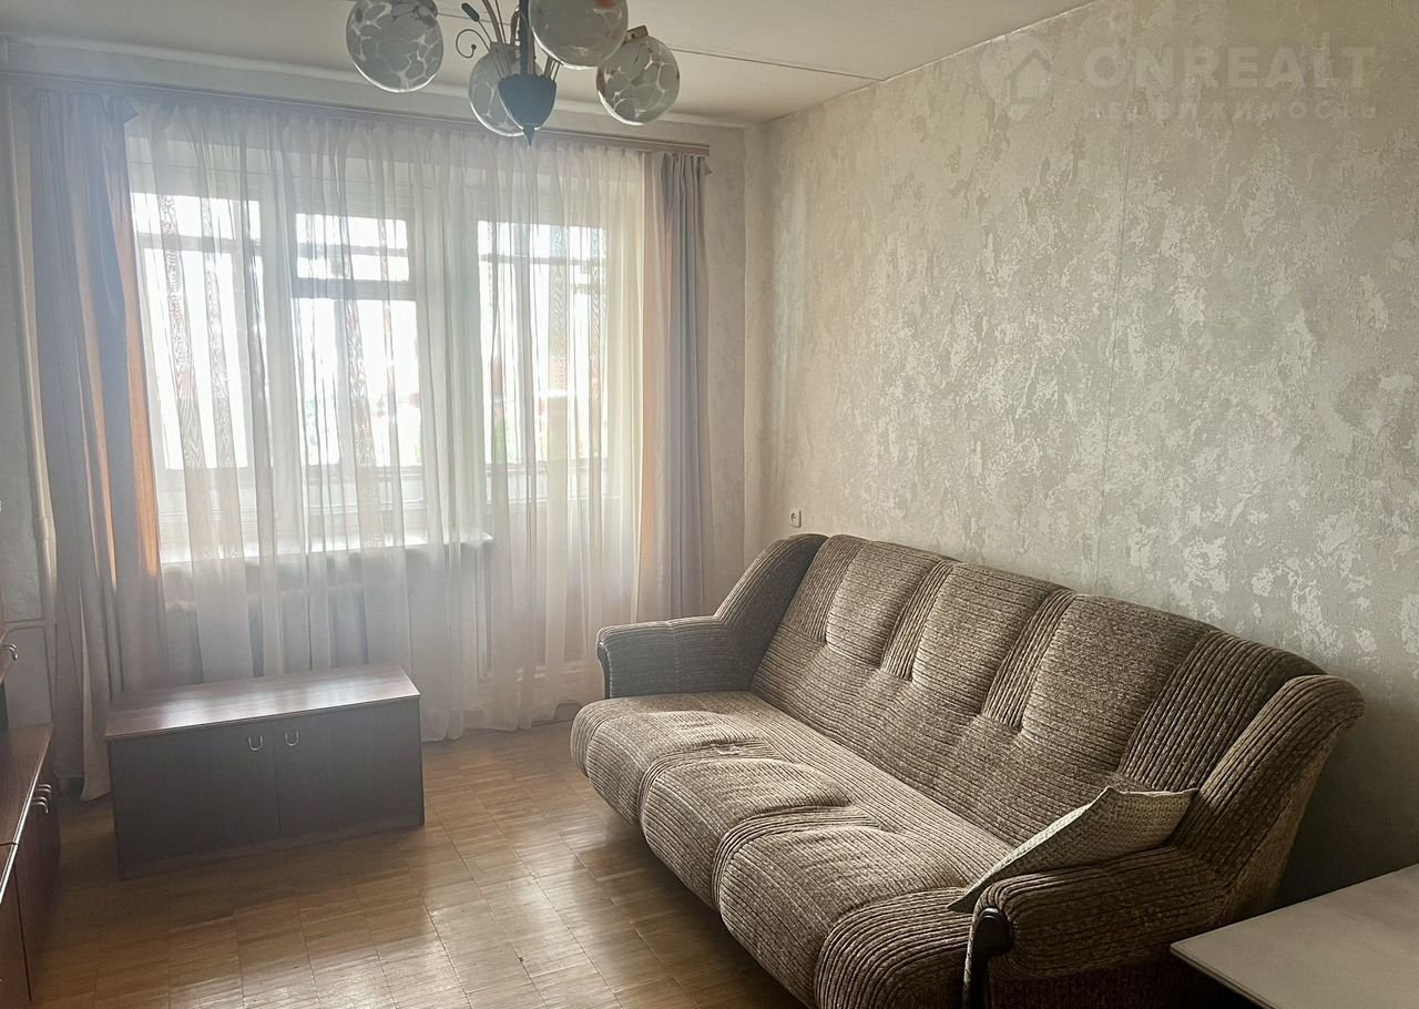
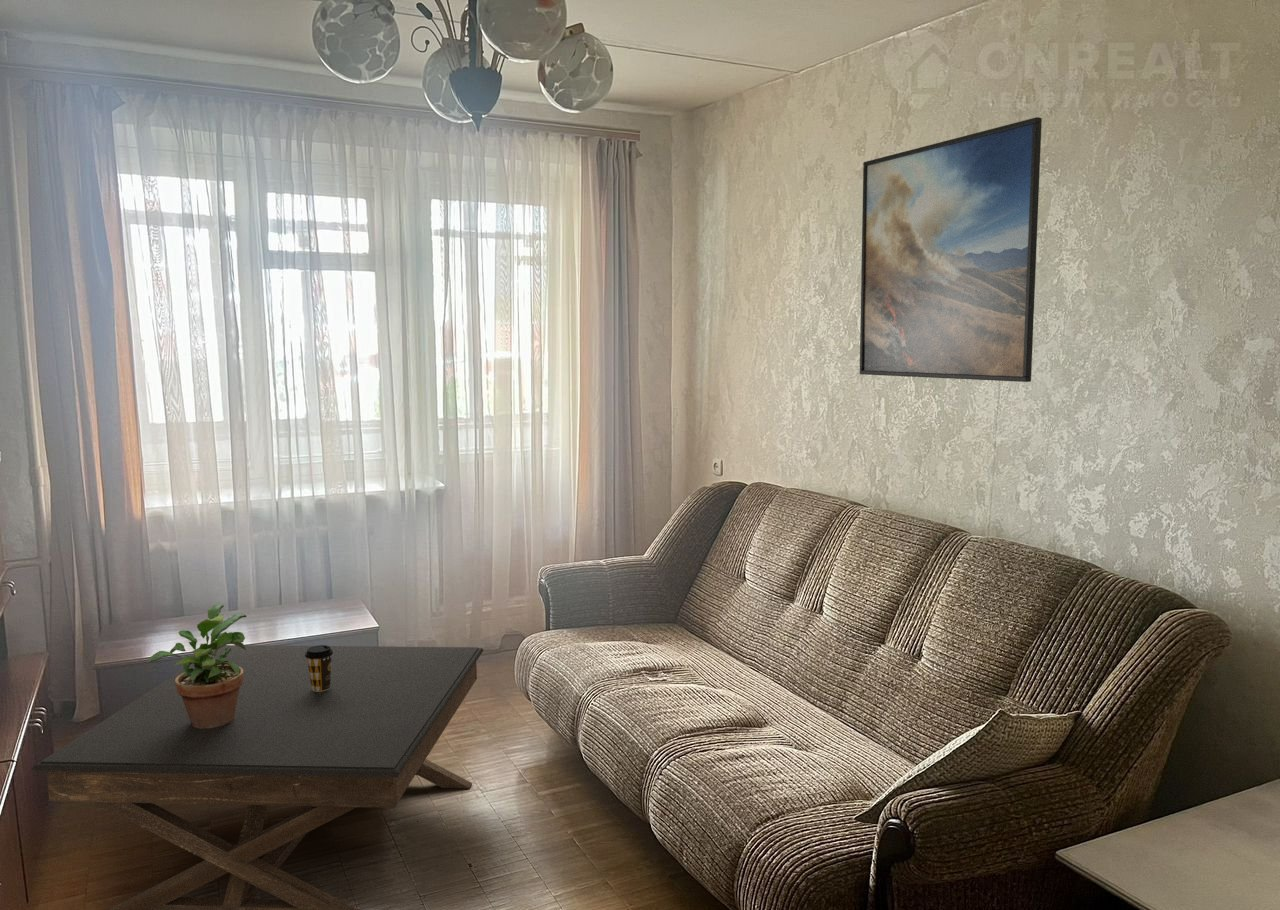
+ coffee cup [305,644,333,692]
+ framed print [859,116,1043,383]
+ potted plant [147,604,248,729]
+ coffee table [31,644,484,910]
